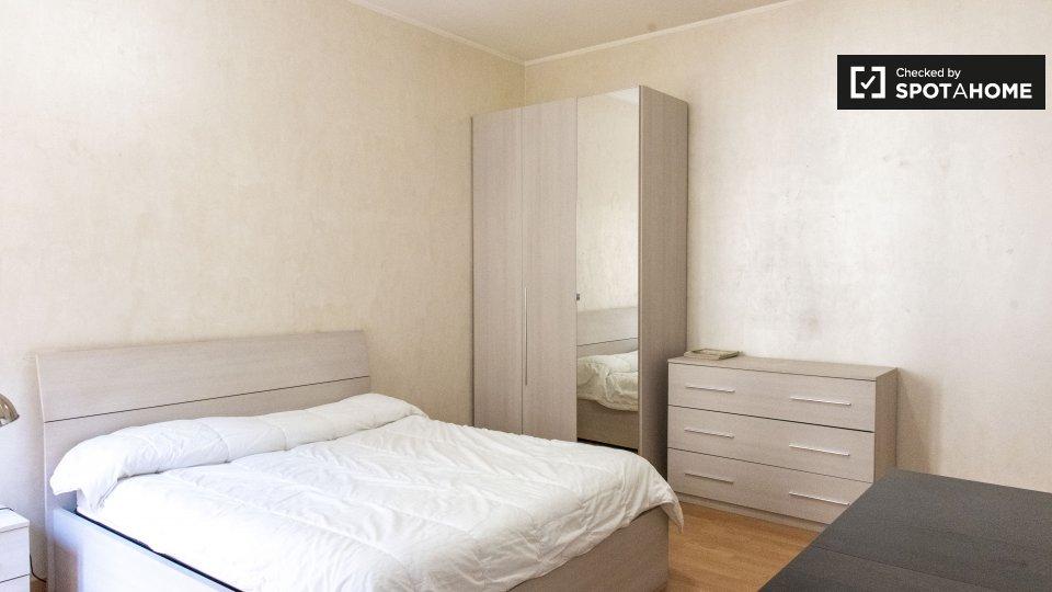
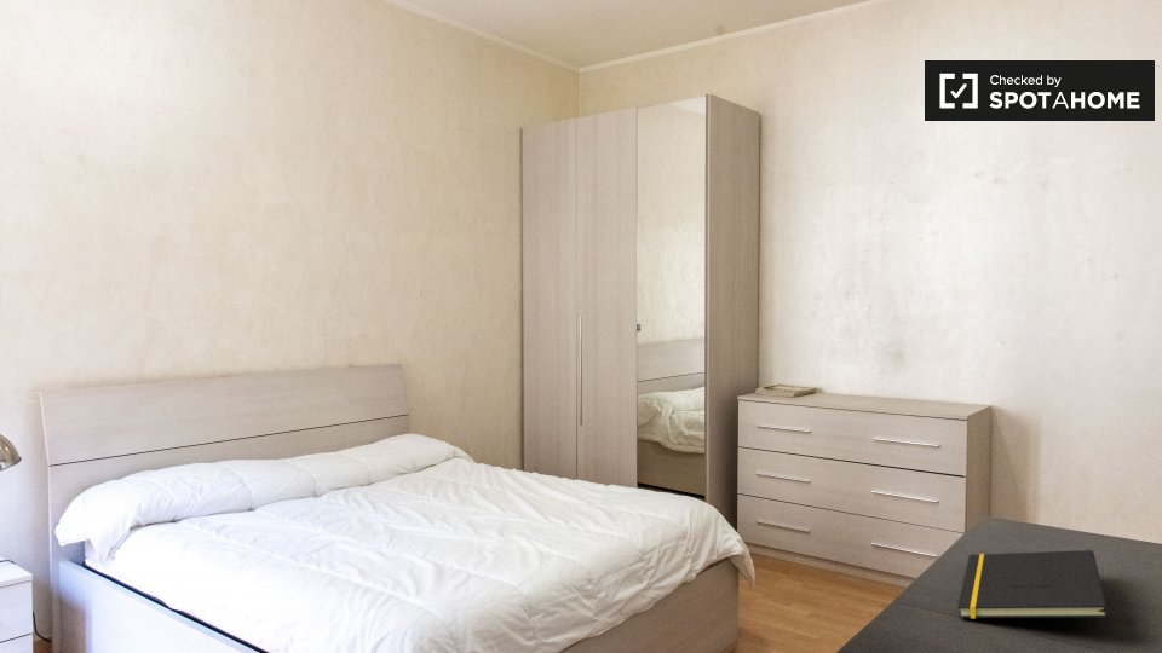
+ notepad [957,549,1109,619]
